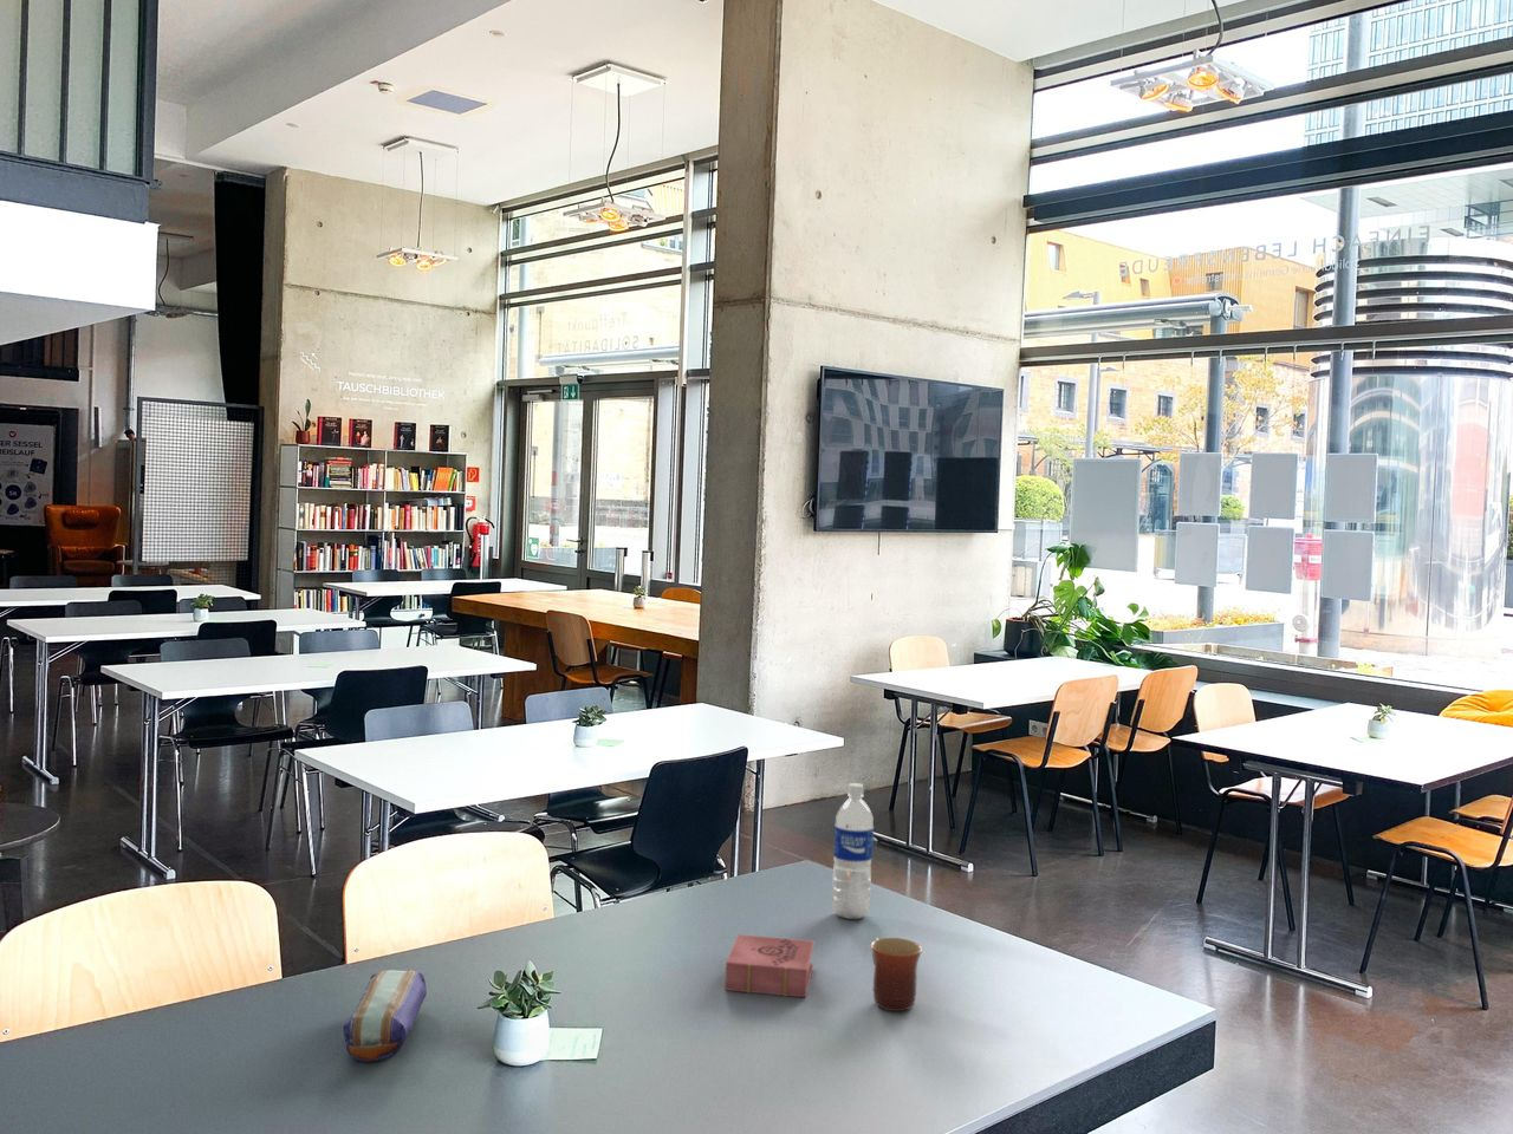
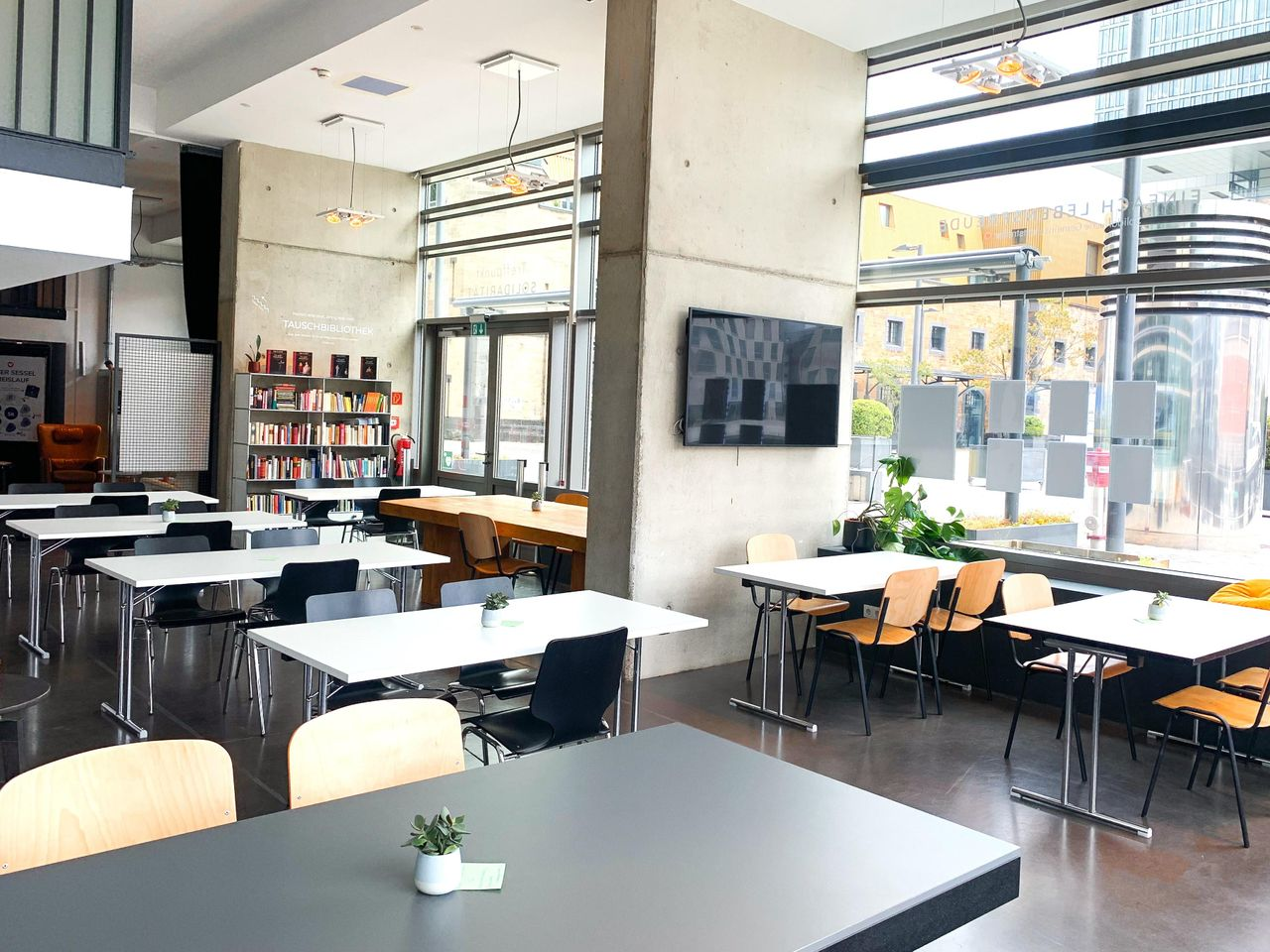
- water bottle [832,781,874,921]
- book [723,933,816,998]
- mug [870,936,923,1012]
- pencil case [343,968,428,1063]
